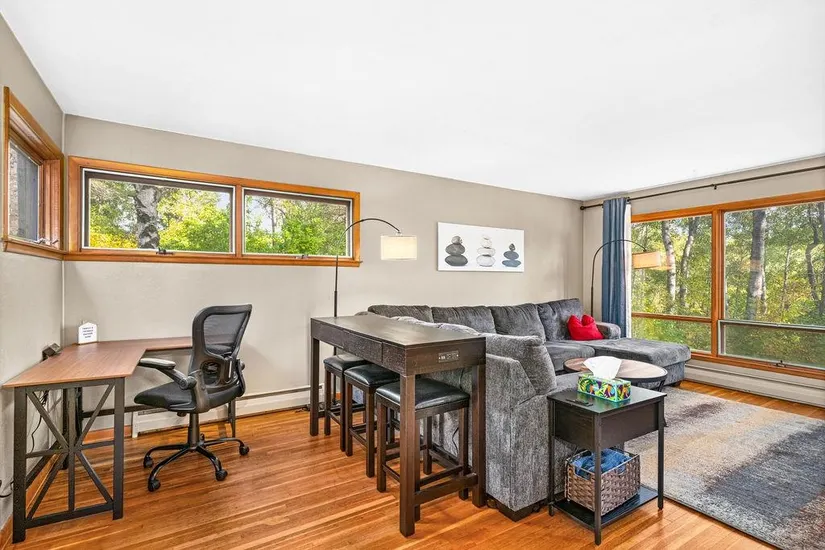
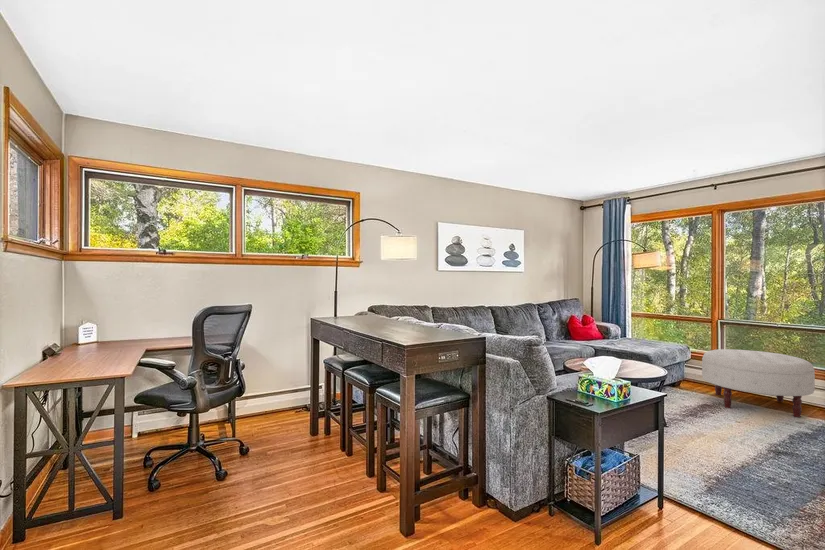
+ ottoman [701,348,816,418]
